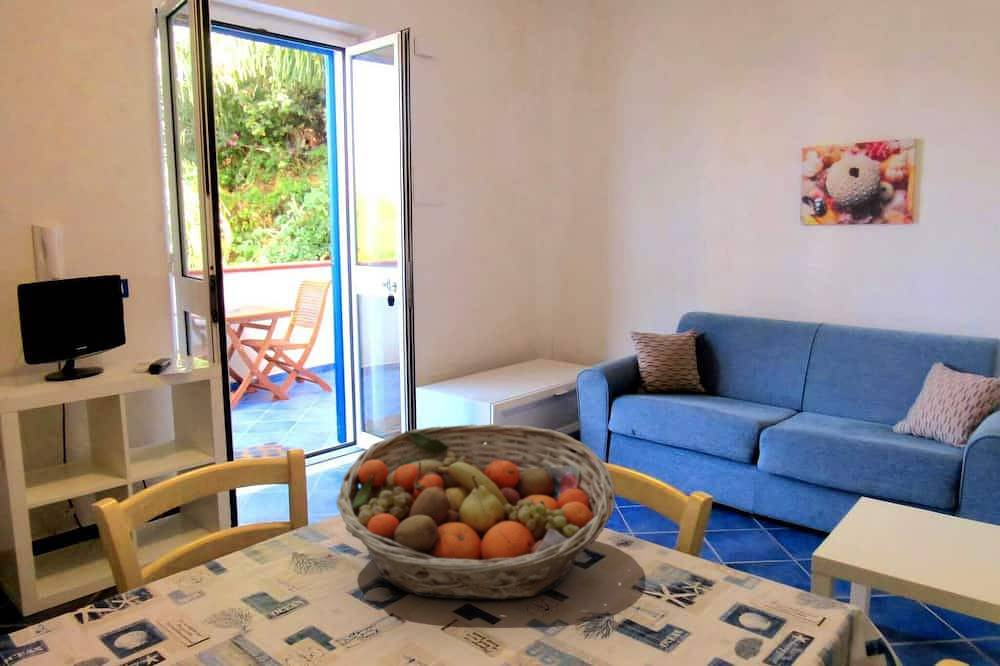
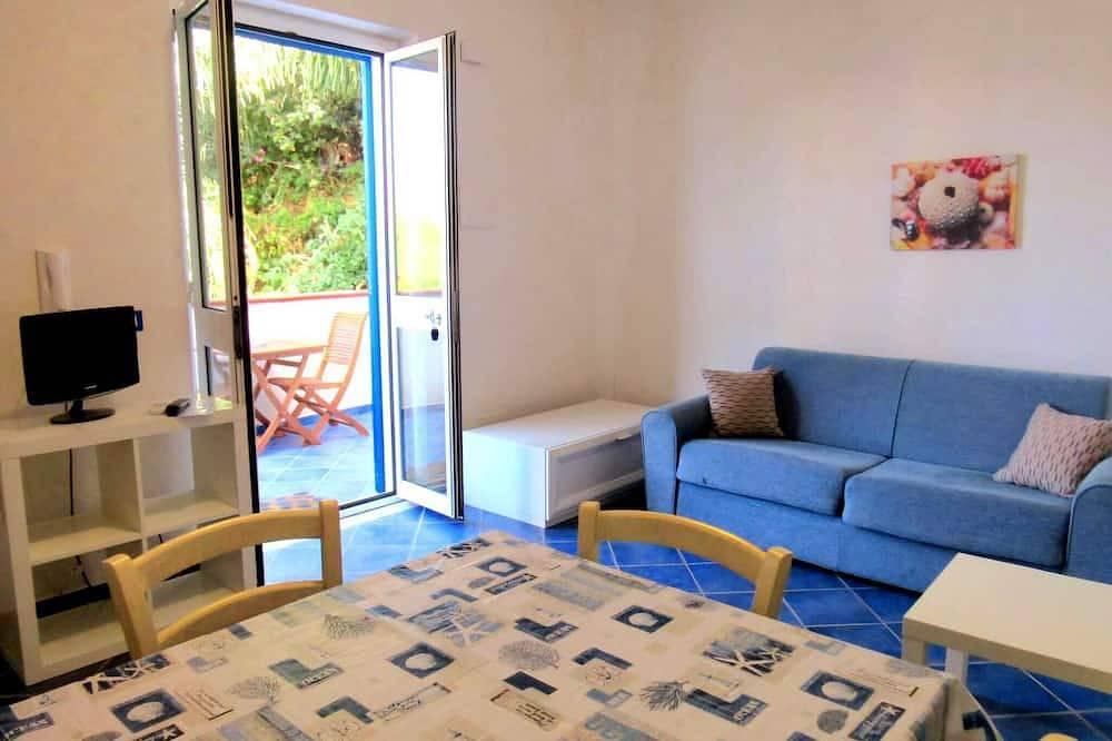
- fruit basket [335,423,616,601]
